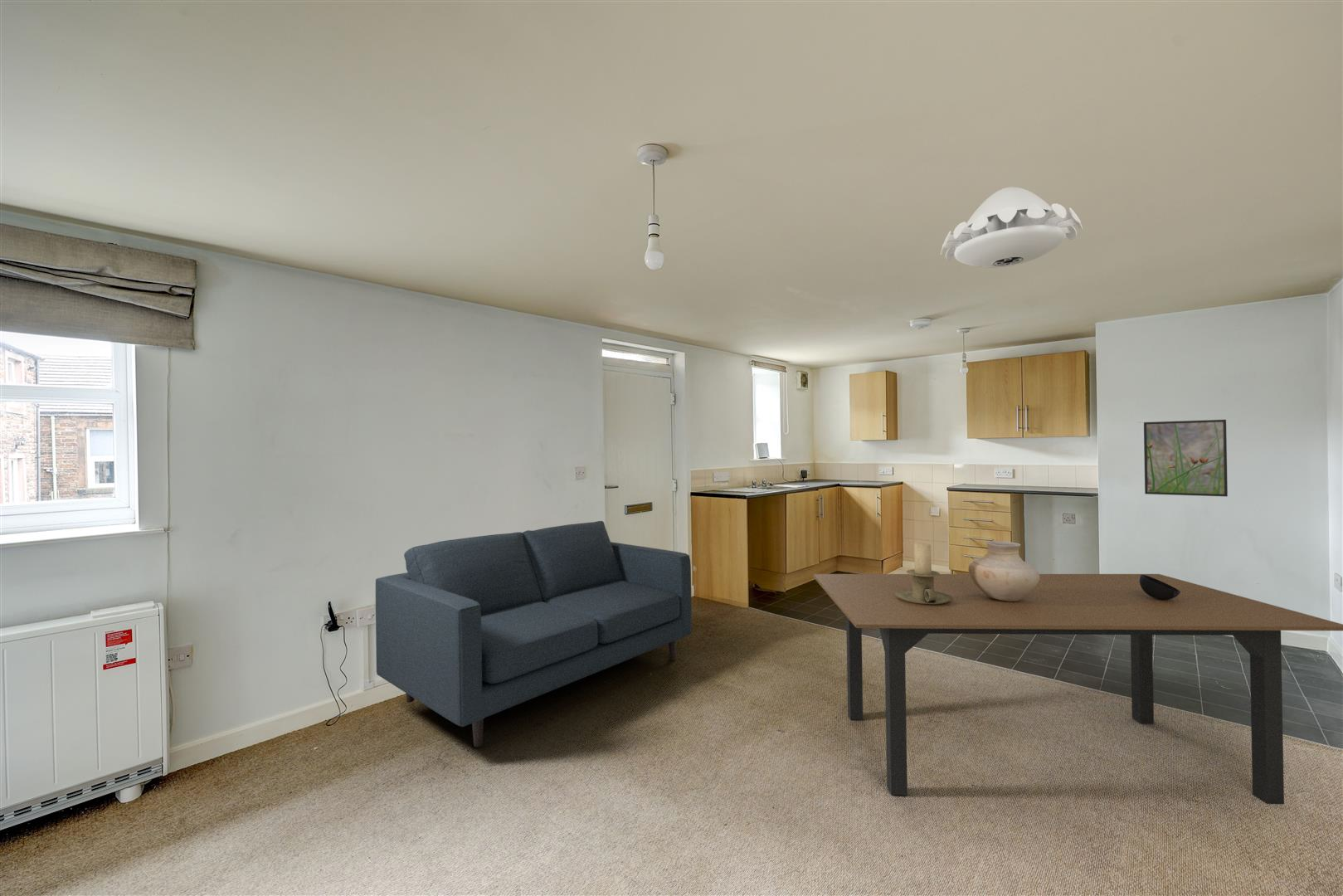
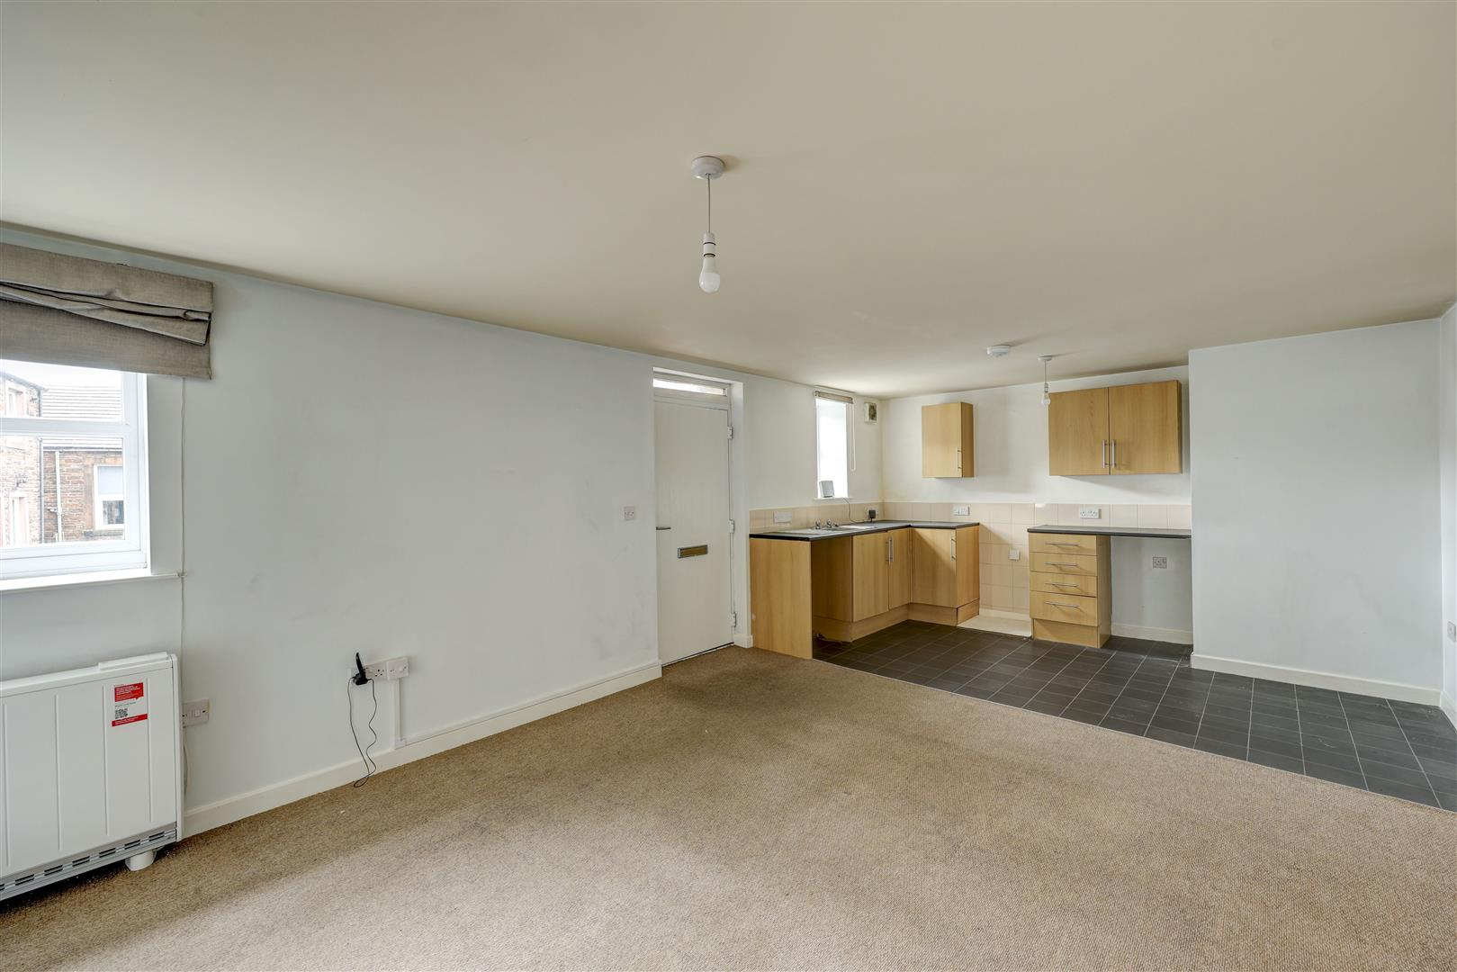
- pendant lamp [940,186,1083,269]
- dining table [812,573,1343,805]
- bowl [1140,573,1180,600]
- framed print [1143,419,1229,497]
- candle holder [895,543,952,605]
- sofa [375,520,693,748]
- vase [967,540,1040,601]
